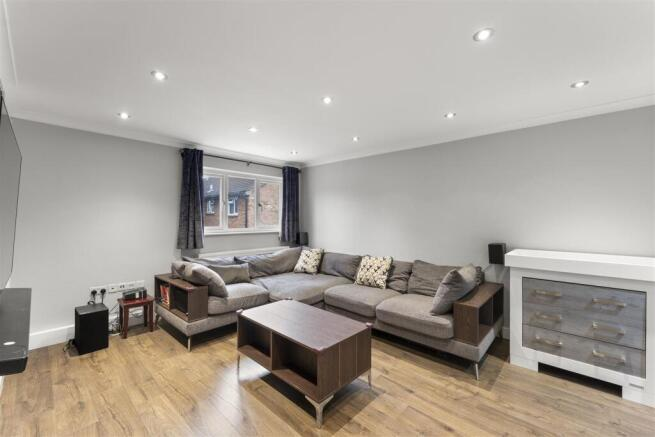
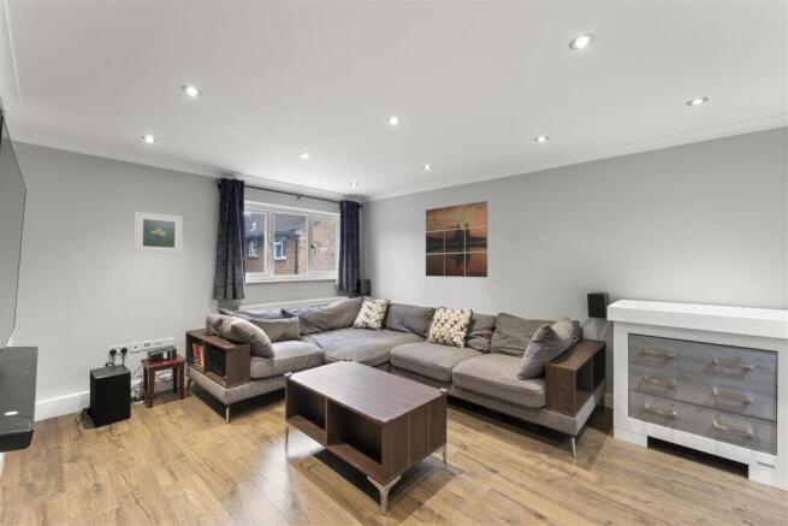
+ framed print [132,211,184,255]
+ wall art [425,200,488,278]
